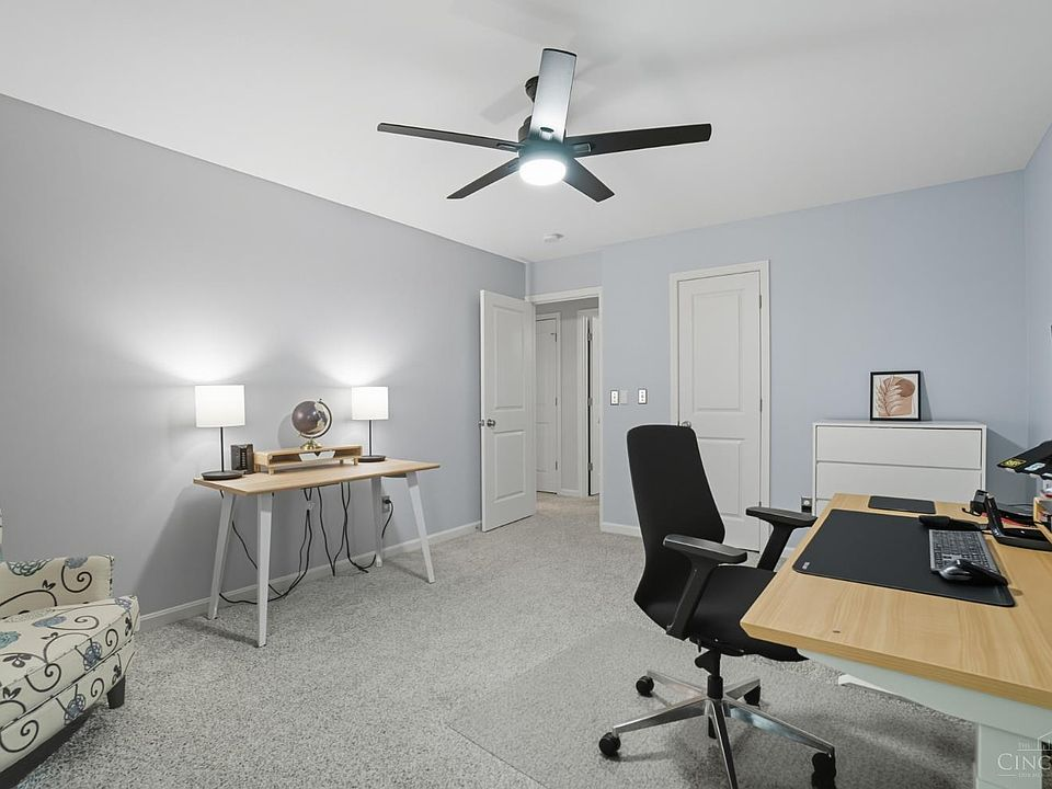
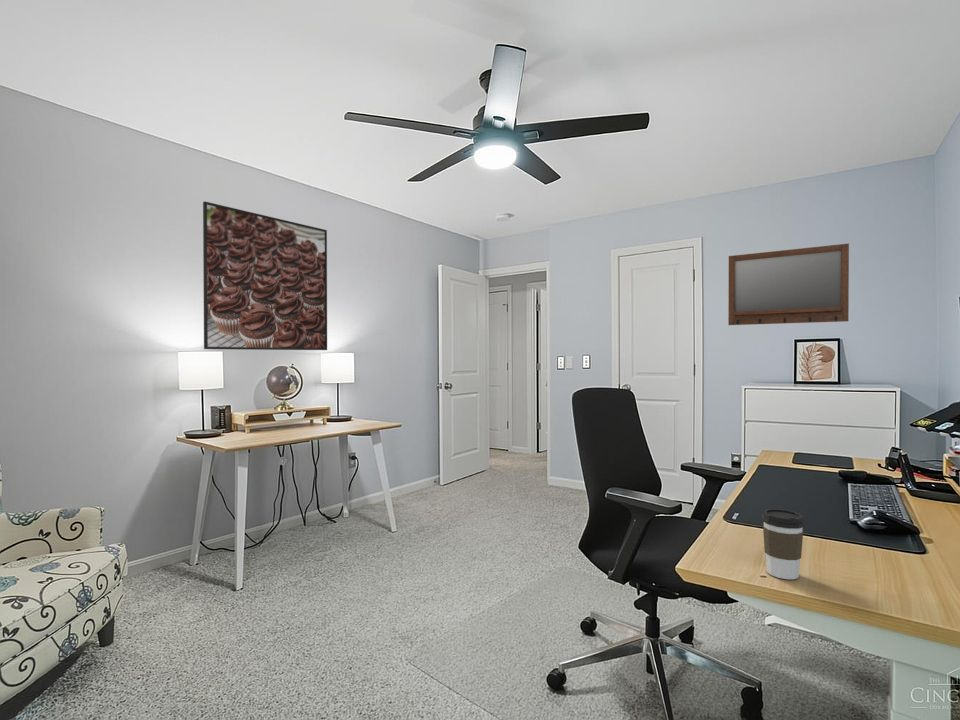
+ coffee cup [761,508,806,580]
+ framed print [202,200,328,351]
+ home mirror [727,243,850,326]
